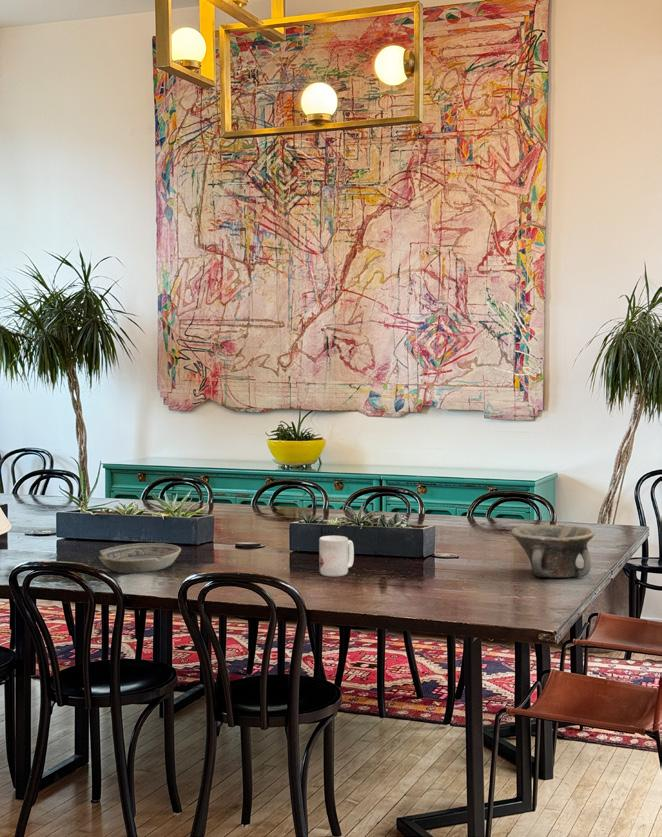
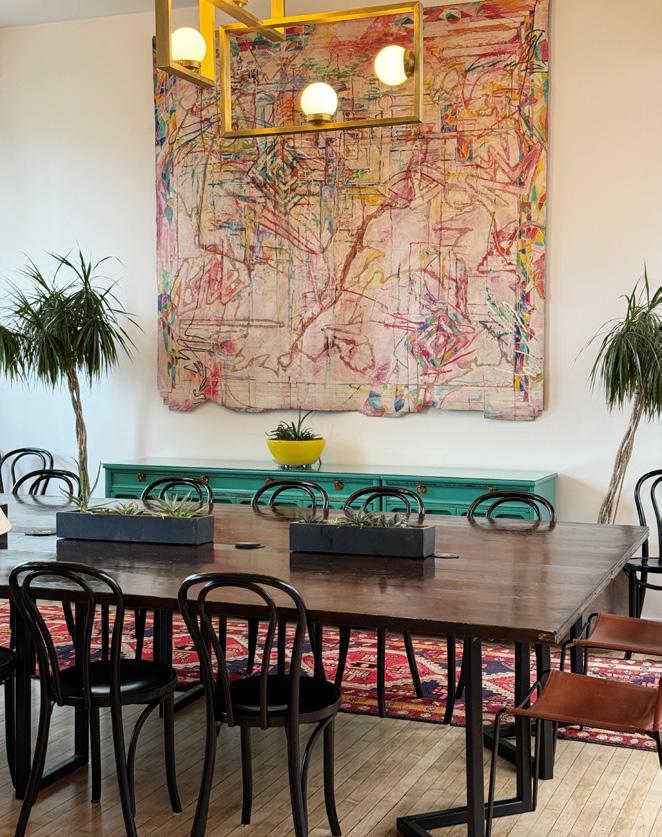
- bowl [98,542,182,575]
- mug [318,535,355,578]
- bowl [510,524,595,579]
